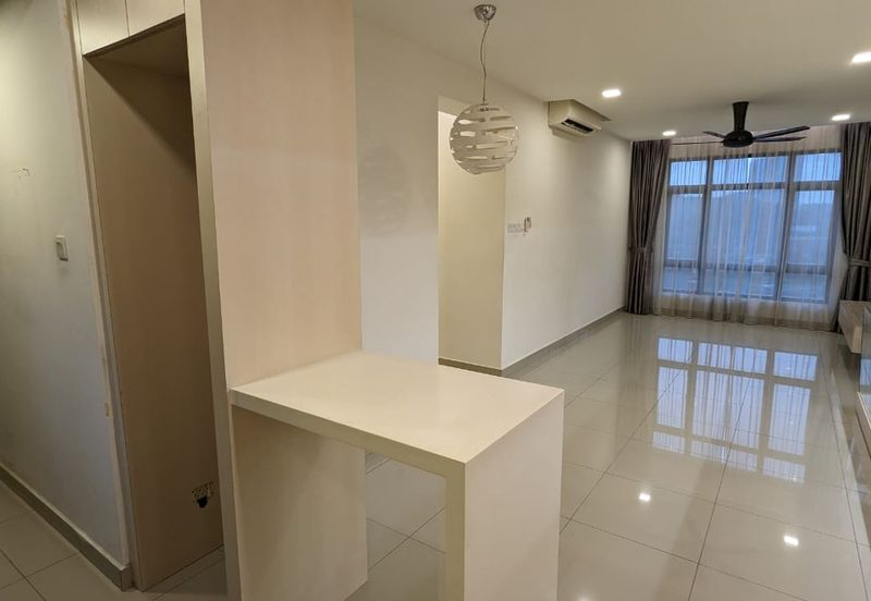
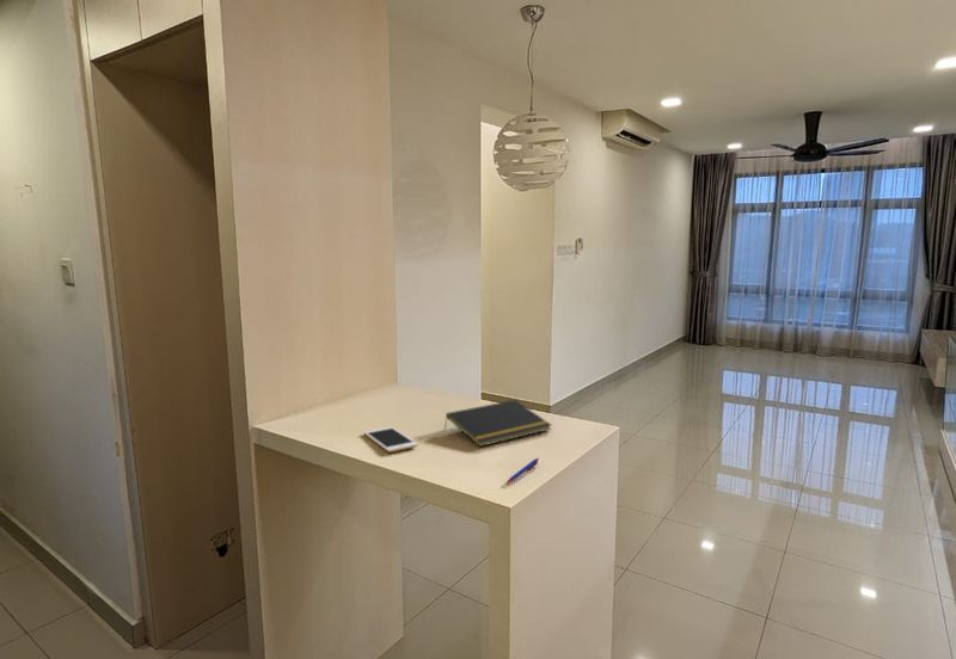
+ notepad [443,399,552,448]
+ pen [505,457,540,485]
+ cell phone [363,426,419,454]
